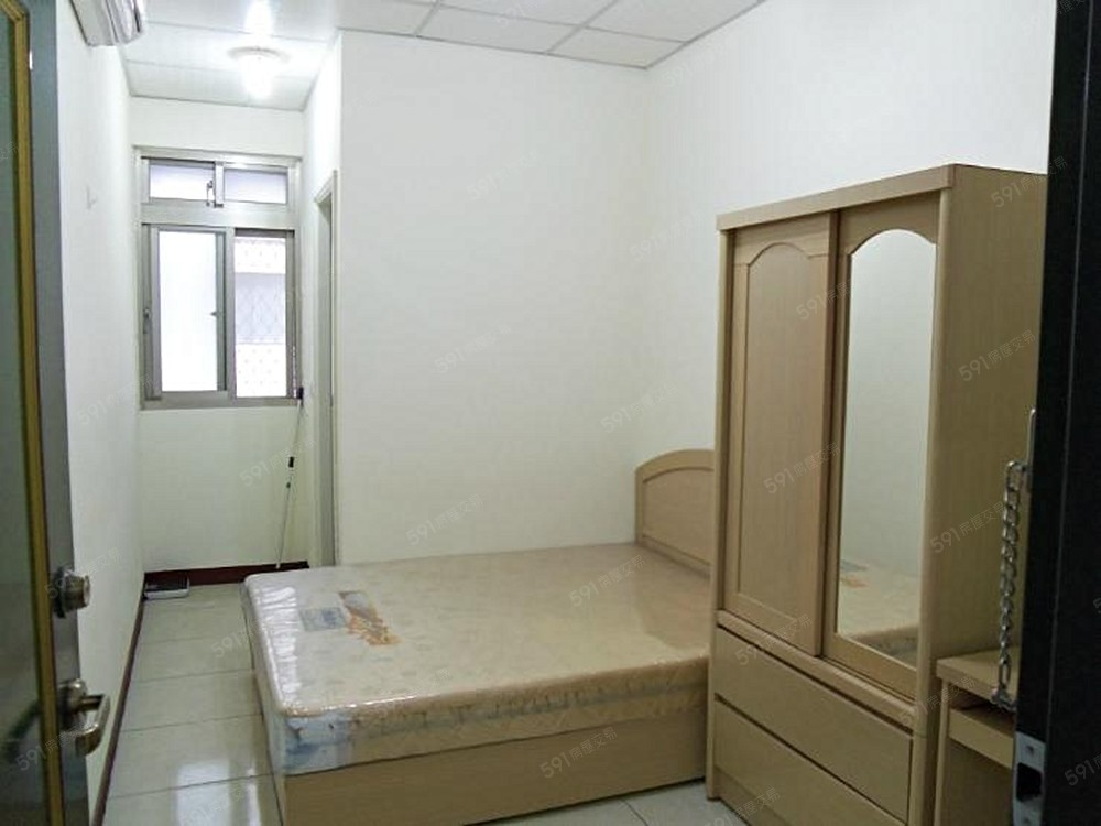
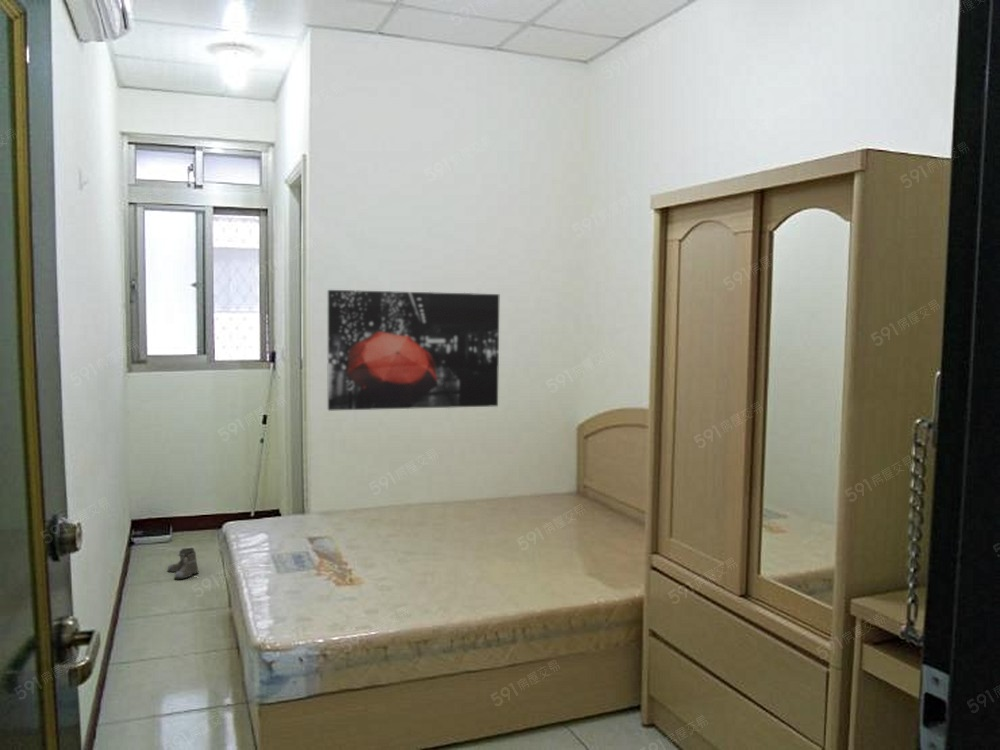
+ boots [166,547,199,580]
+ wall art [327,289,500,412]
